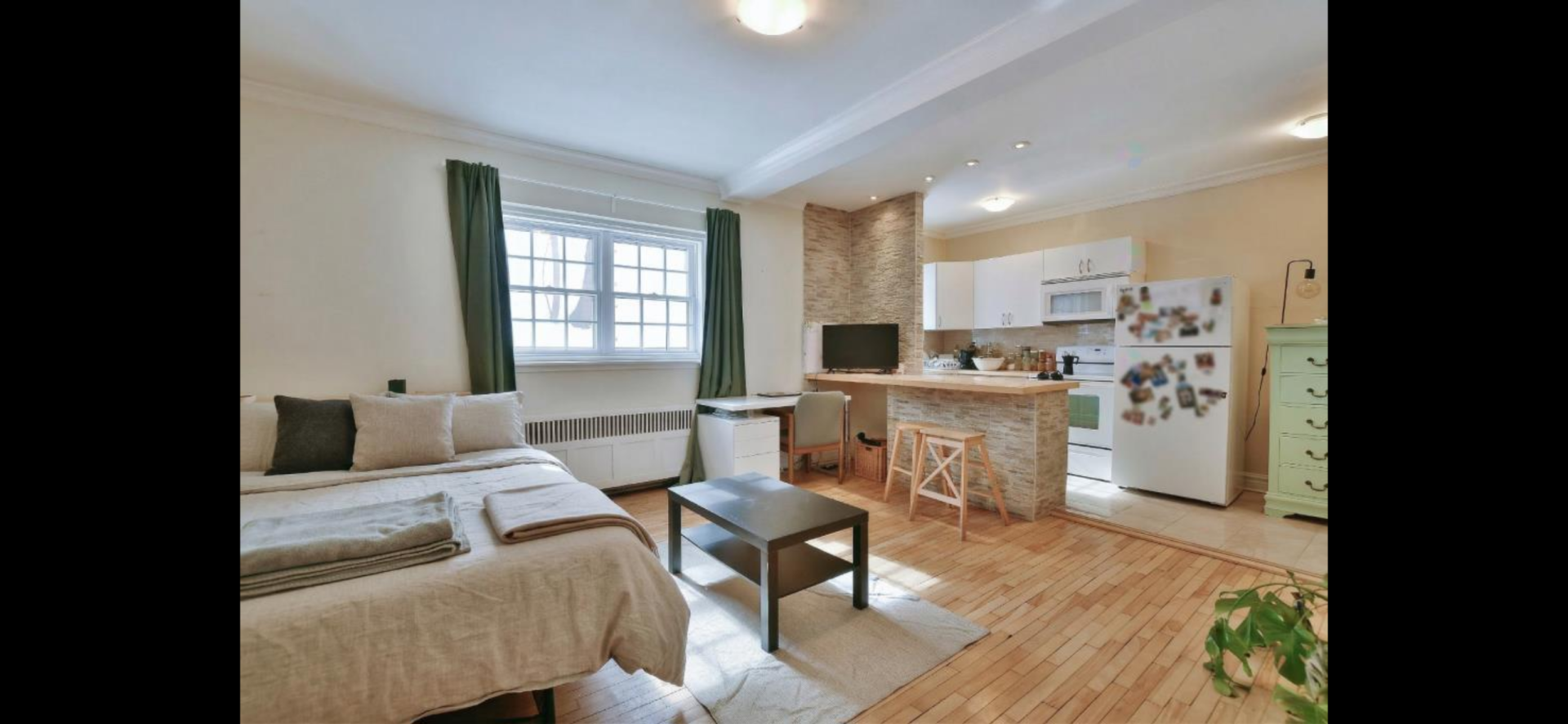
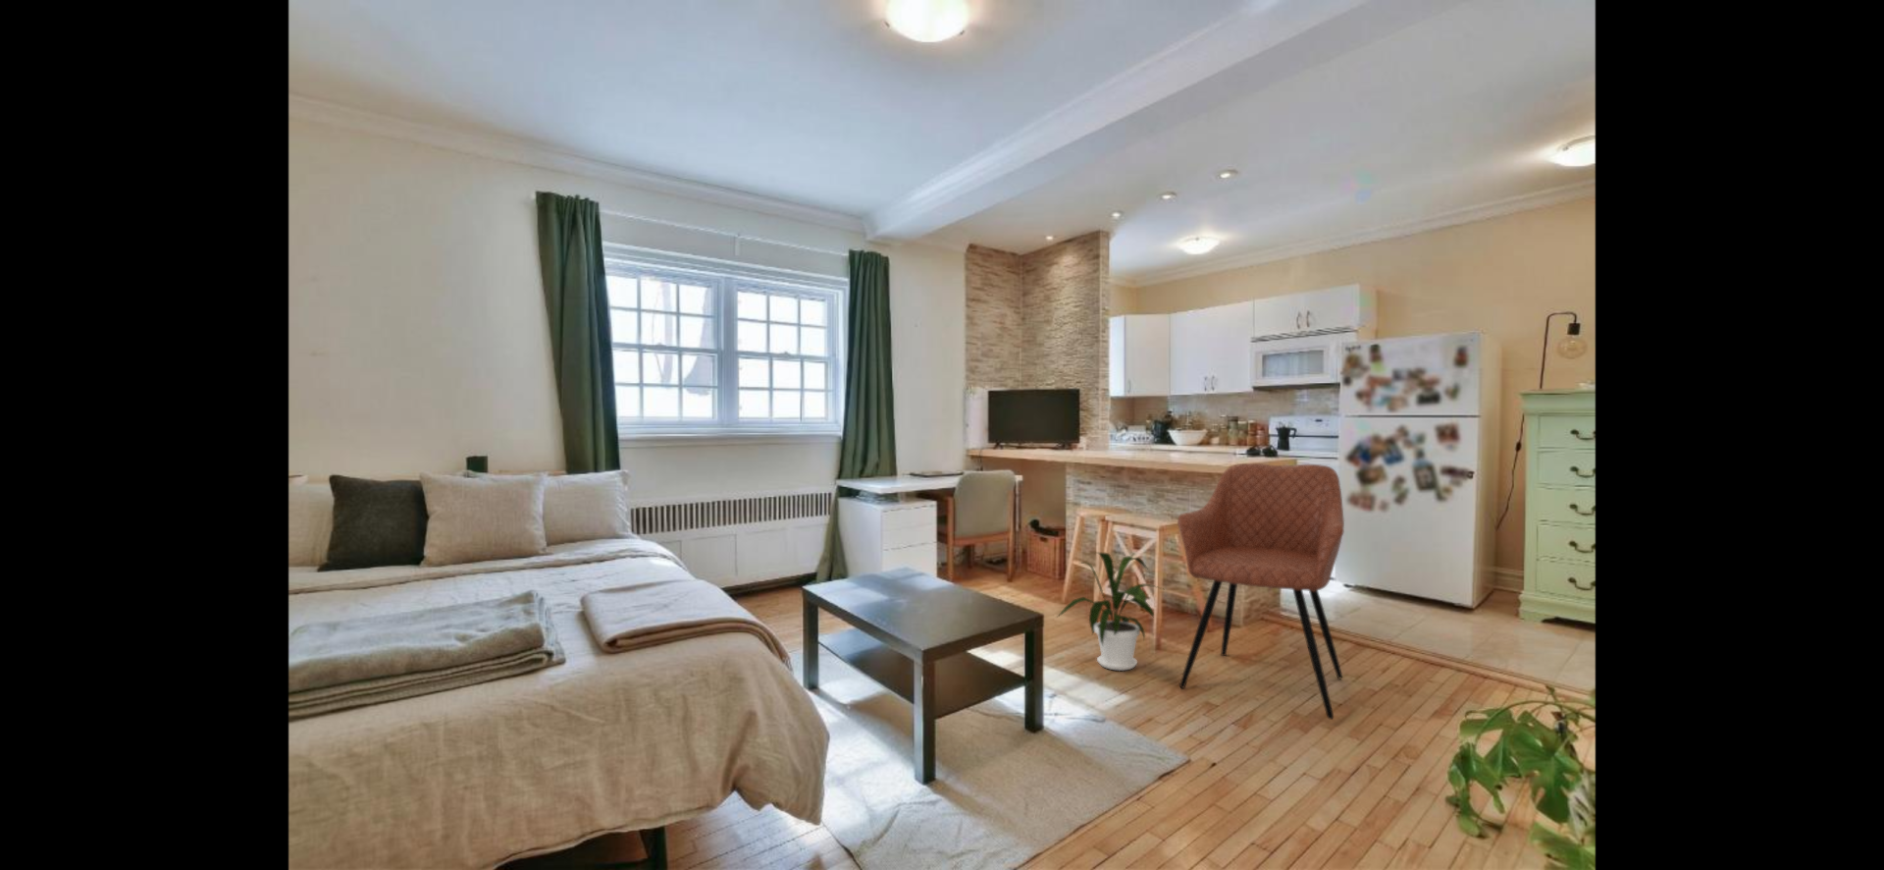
+ house plant [1055,552,1167,672]
+ armchair [1176,463,1346,721]
